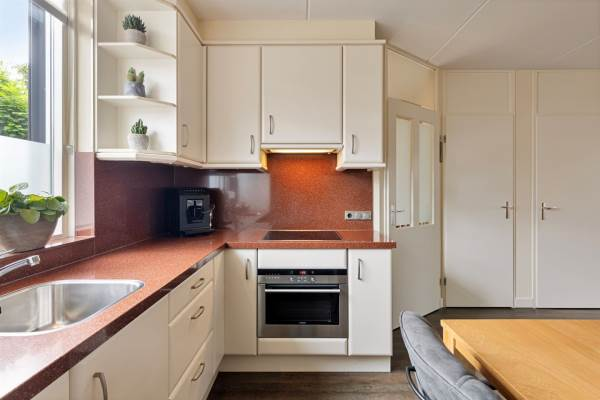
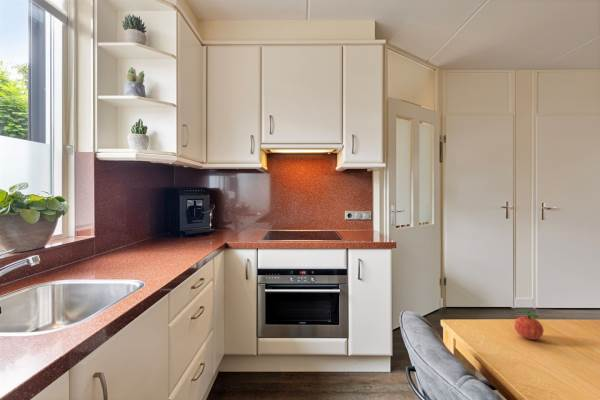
+ apple [513,309,545,341]
